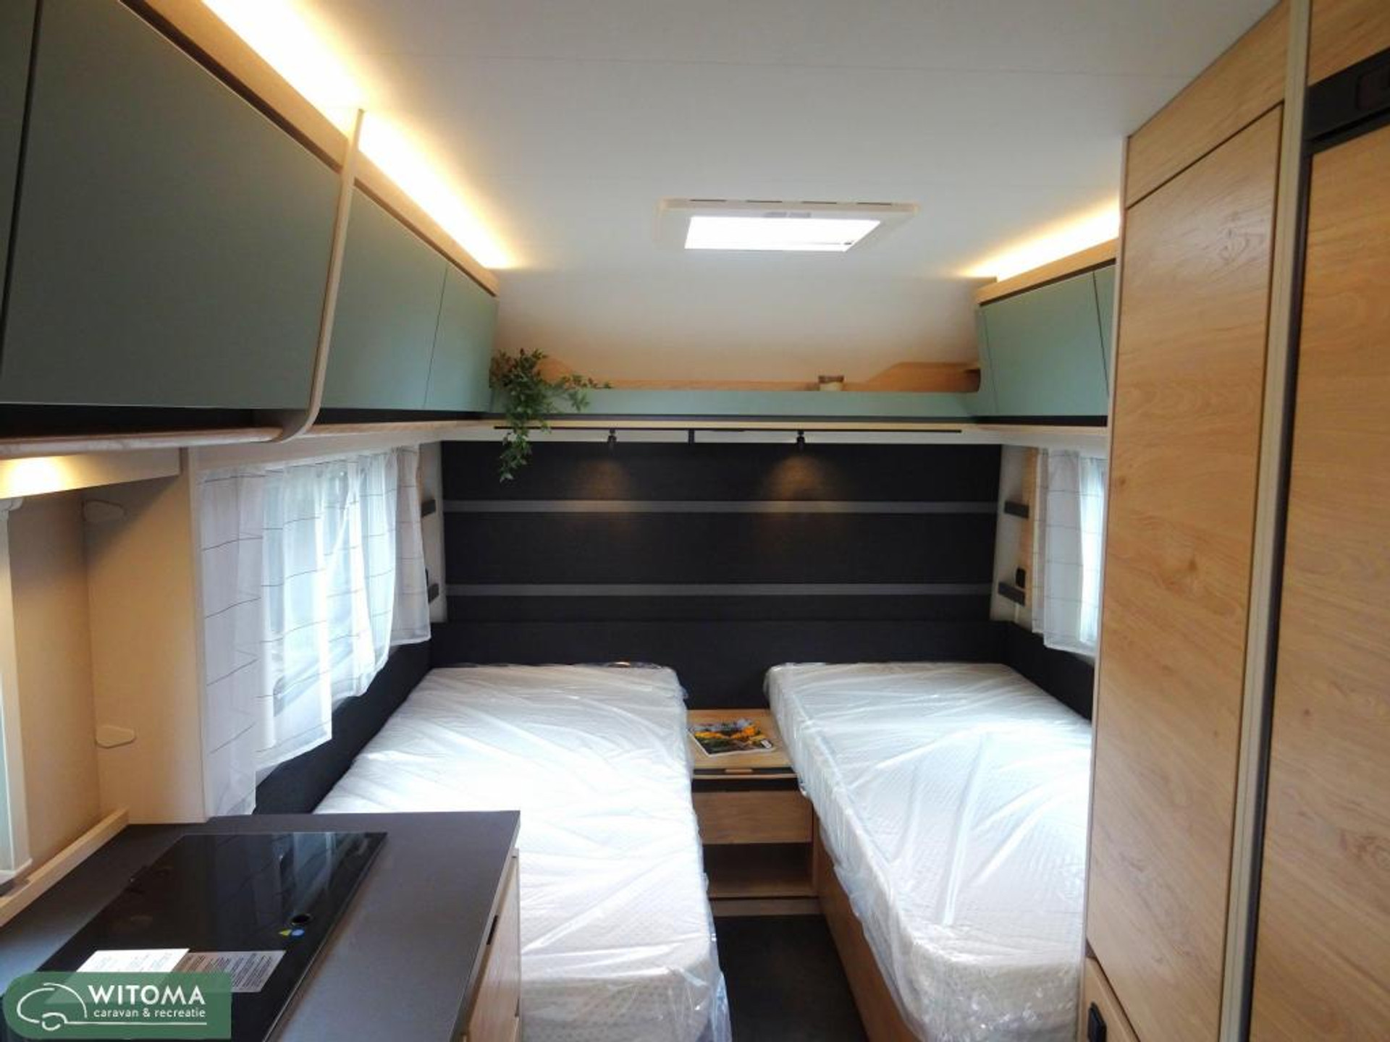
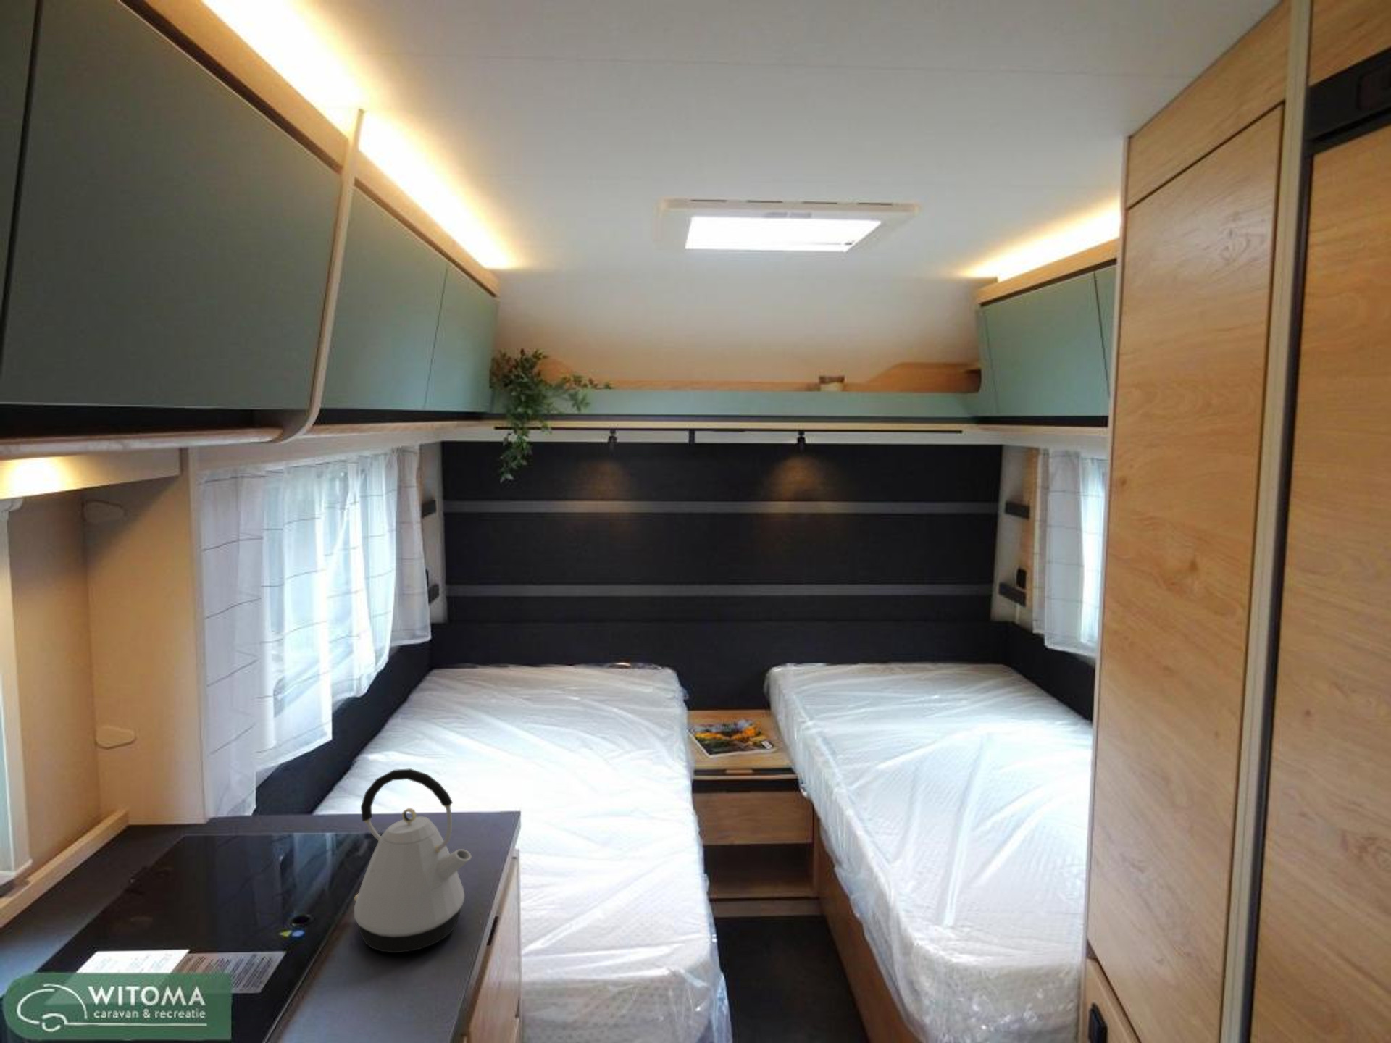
+ kettle [354,768,472,953]
